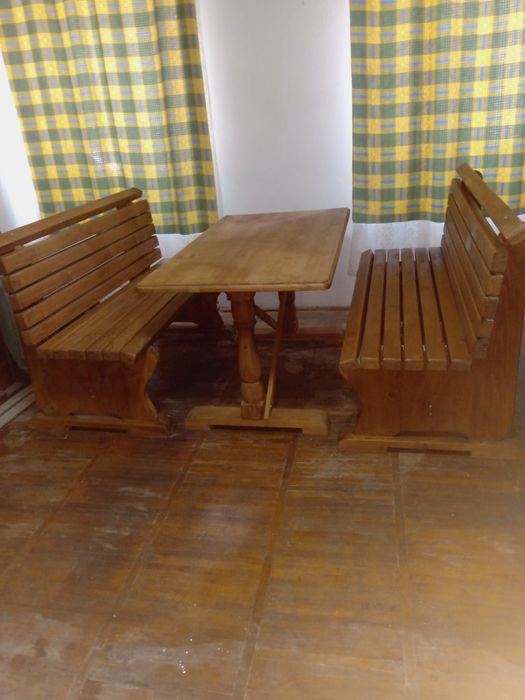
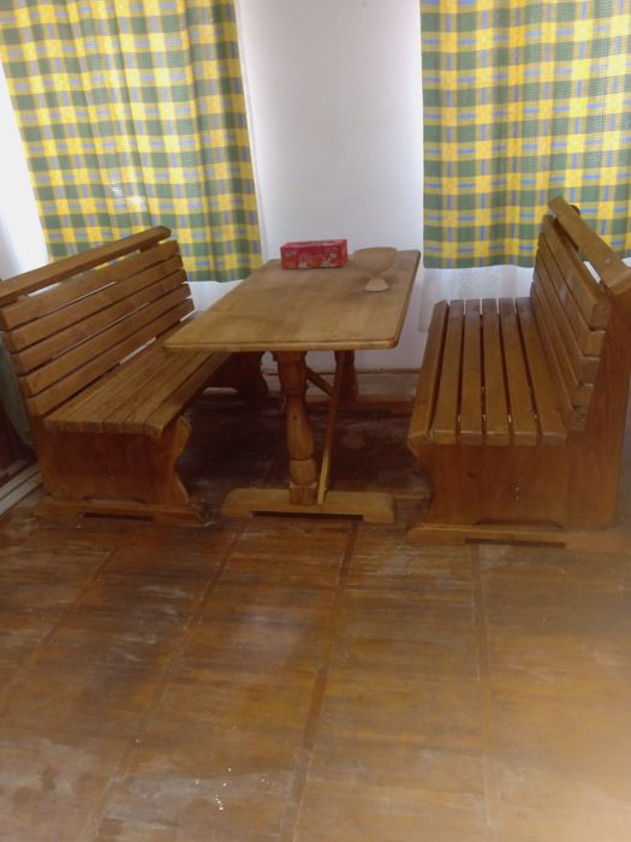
+ bowl [352,245,398,292]
+ tissue box [279,238,350,271]
